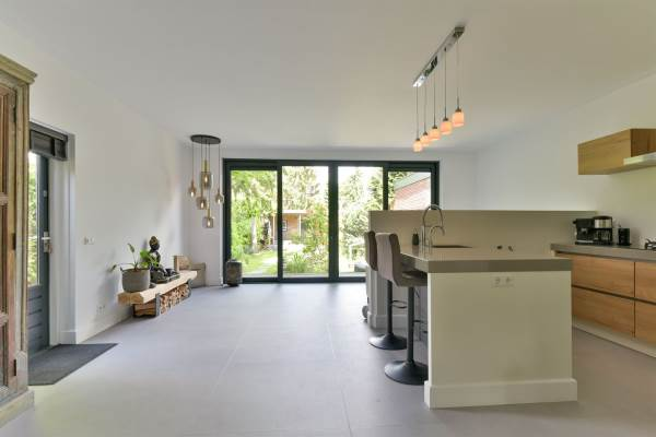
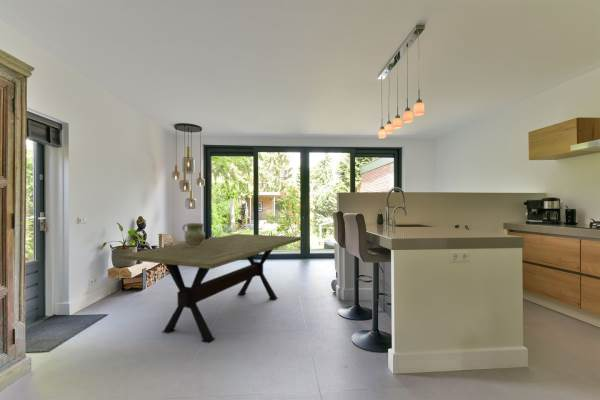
+ dining table [119,233,303,344]
+ ceramic jug [182,222,206,247]
